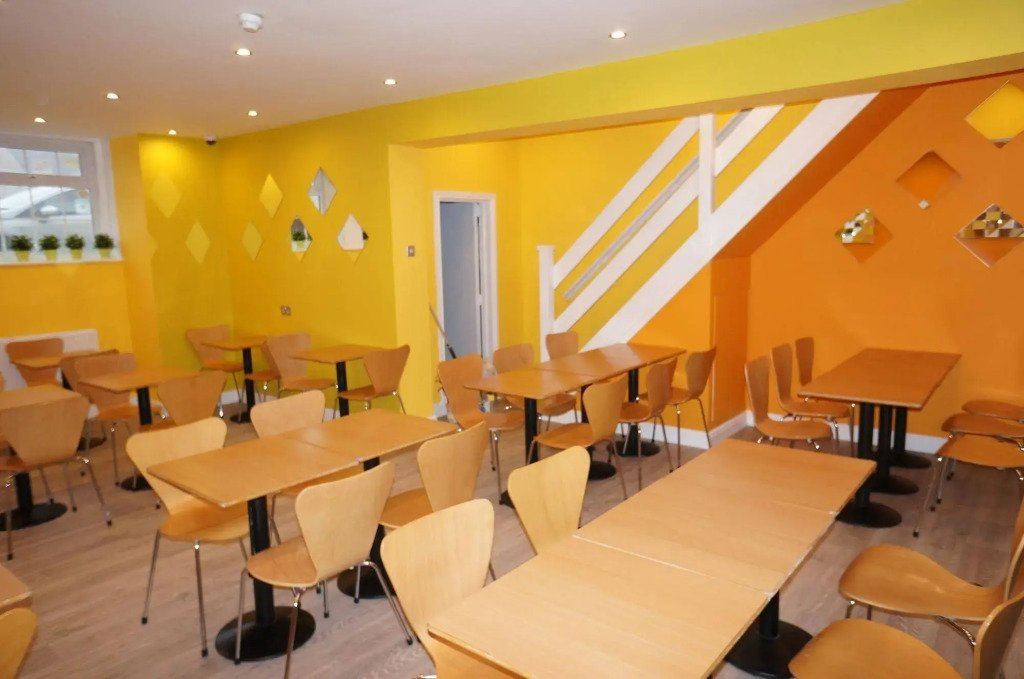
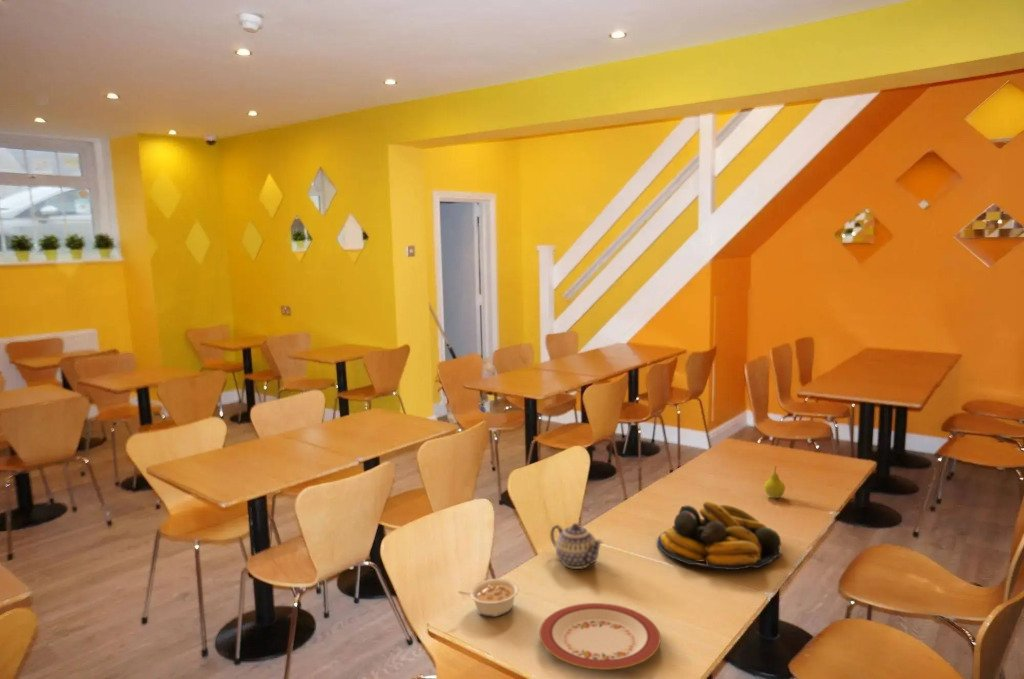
+ fruit [763,466,786,499]
+ teapot [549,522,604,570]
+ fruit bowl [656,500,784,571]
+ plate [539,602,662,671]
+ legume [457,578,521,618]
